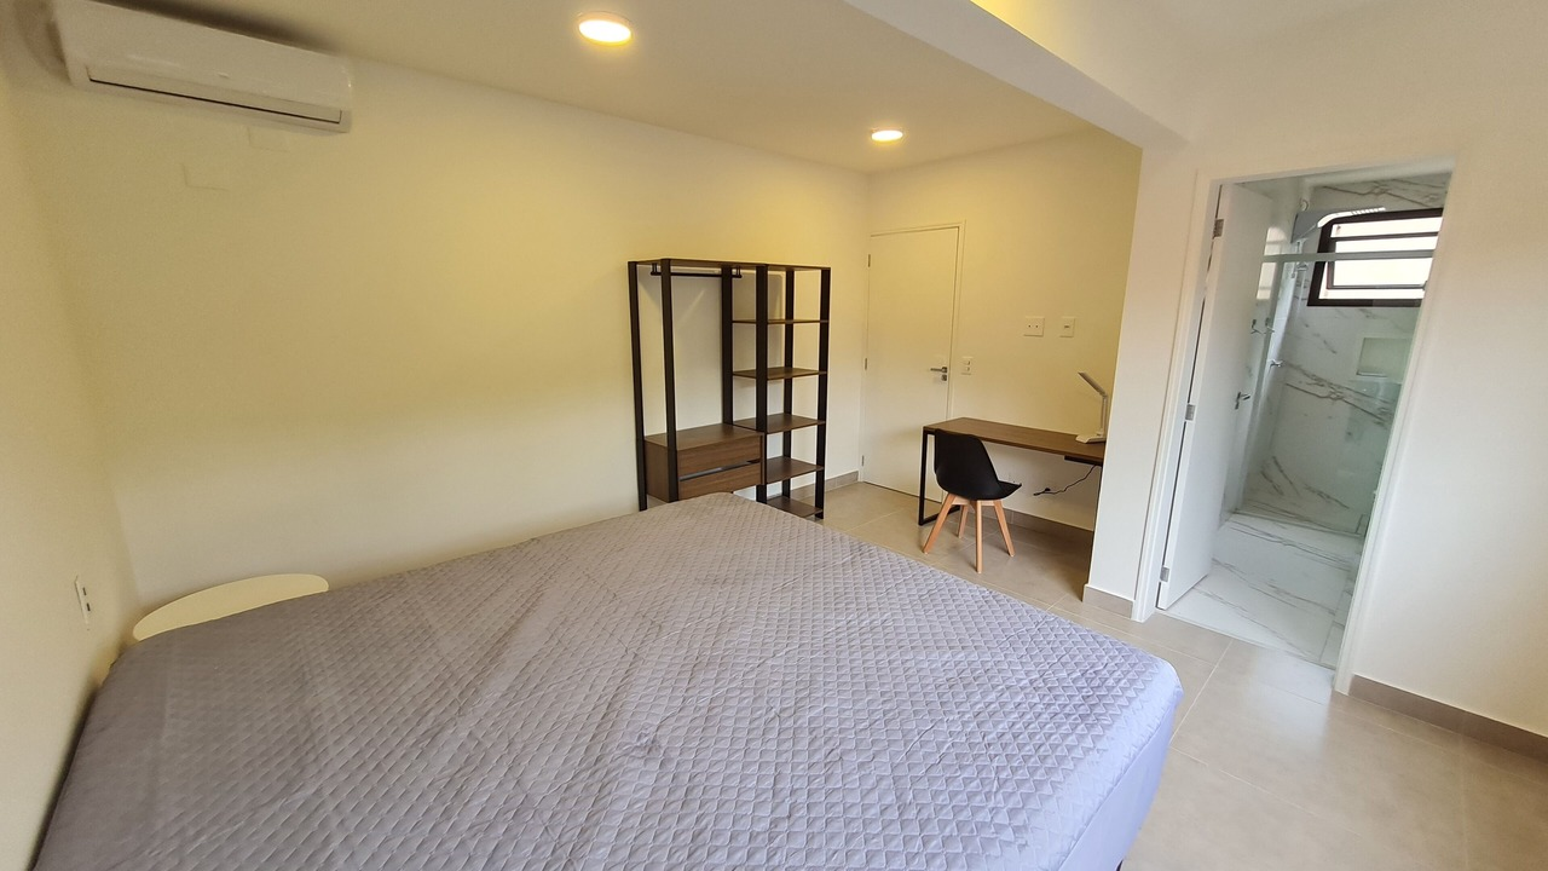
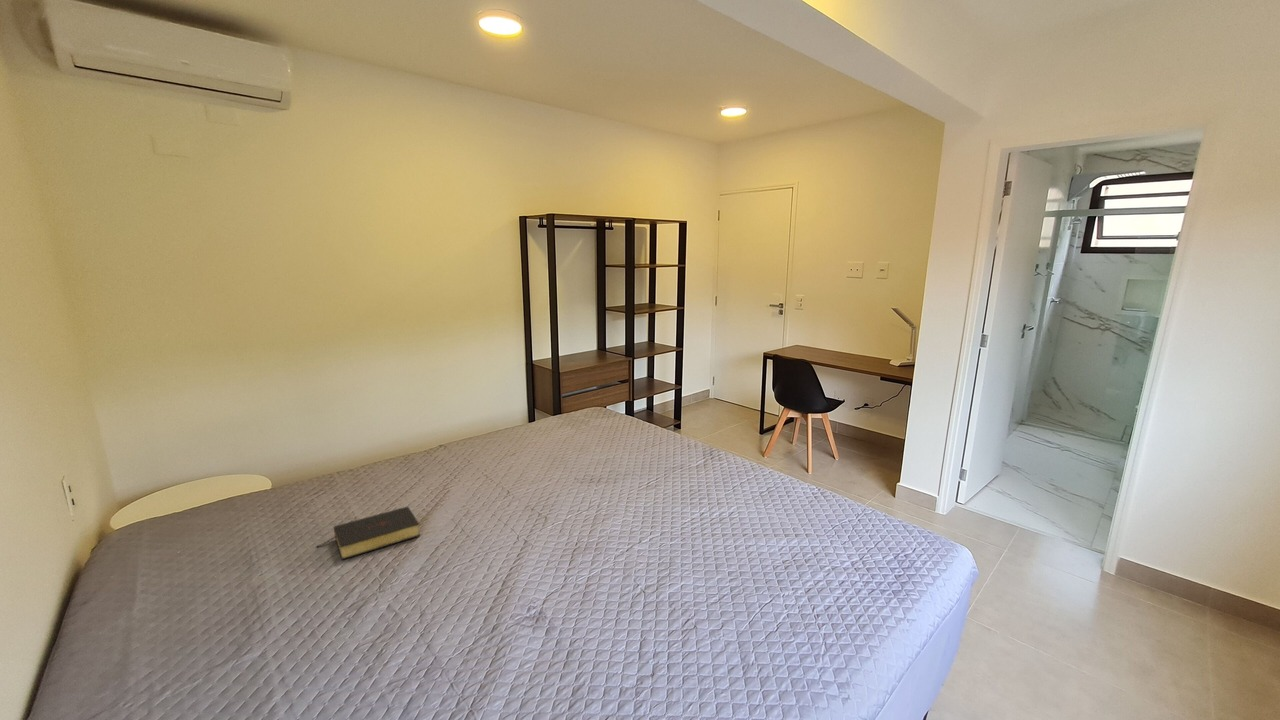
+ bible [315,506,421,561]
